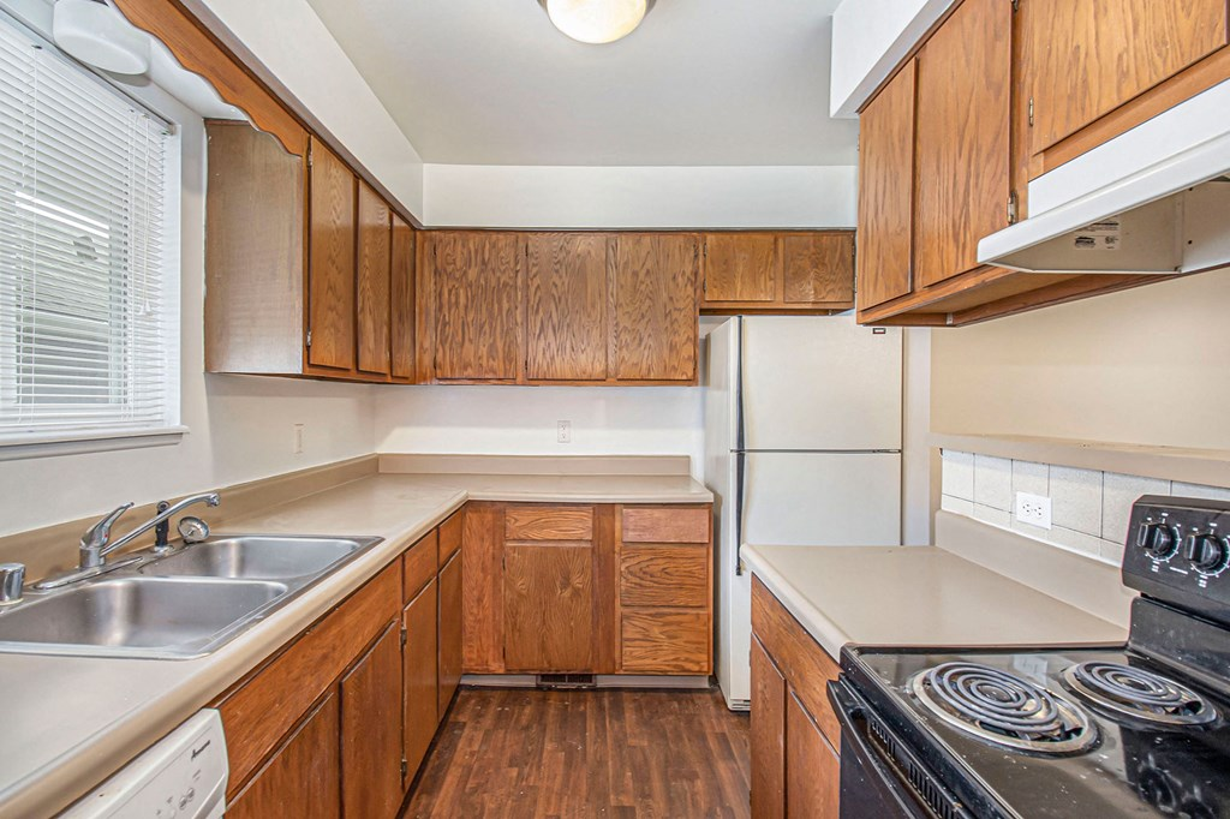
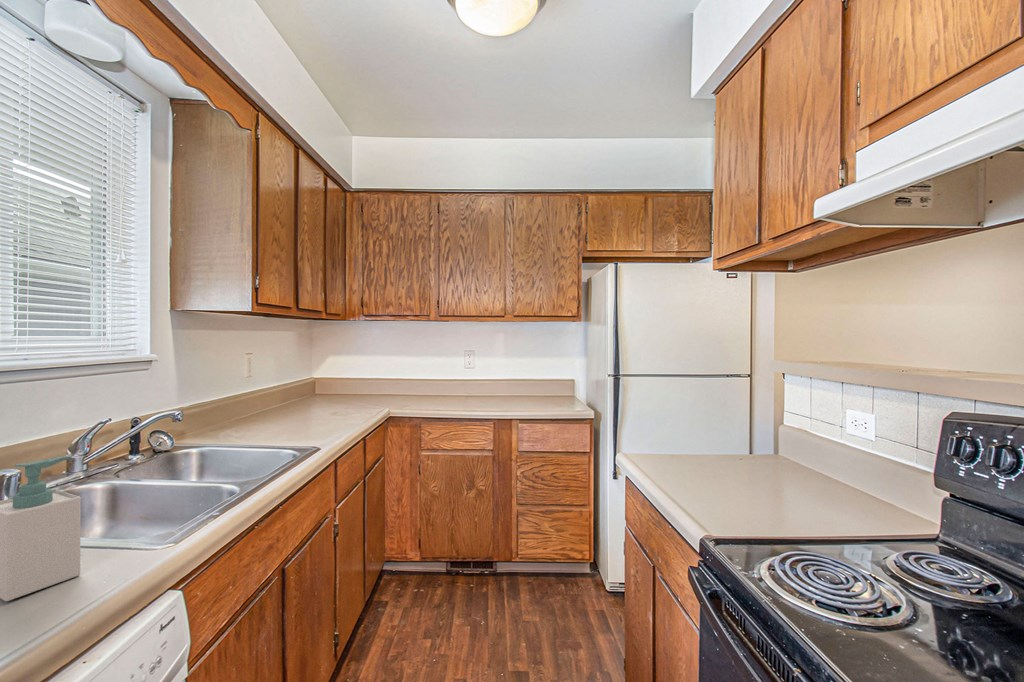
+ soap bottle [0,455,82,602]
